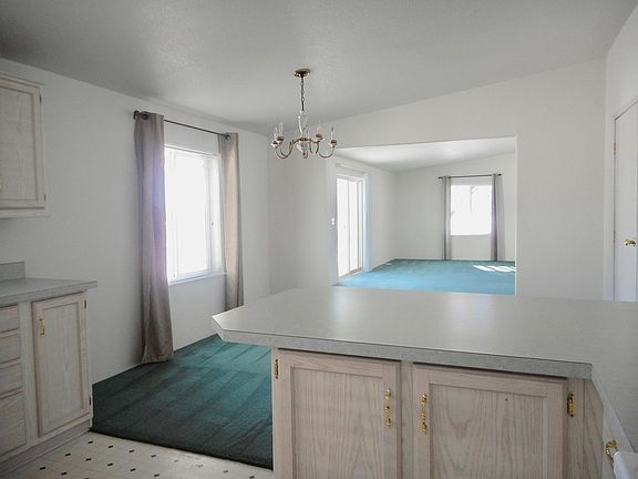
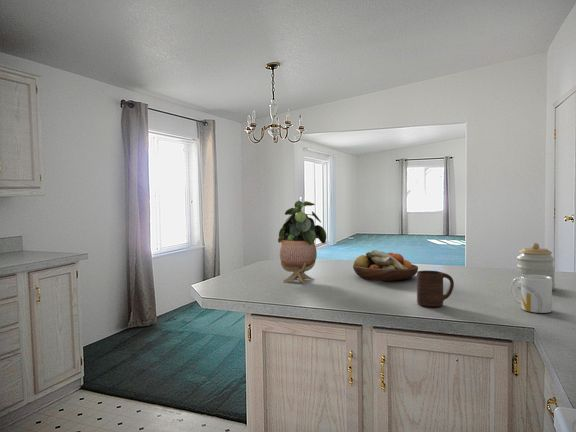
+ potted plant [277,200,327,284]
+ cup [416,270,455,308]
+ jar [516,242,556,291]
+ fruit bowl [352,249,419,282]
+ mug [510,275,553,314]
